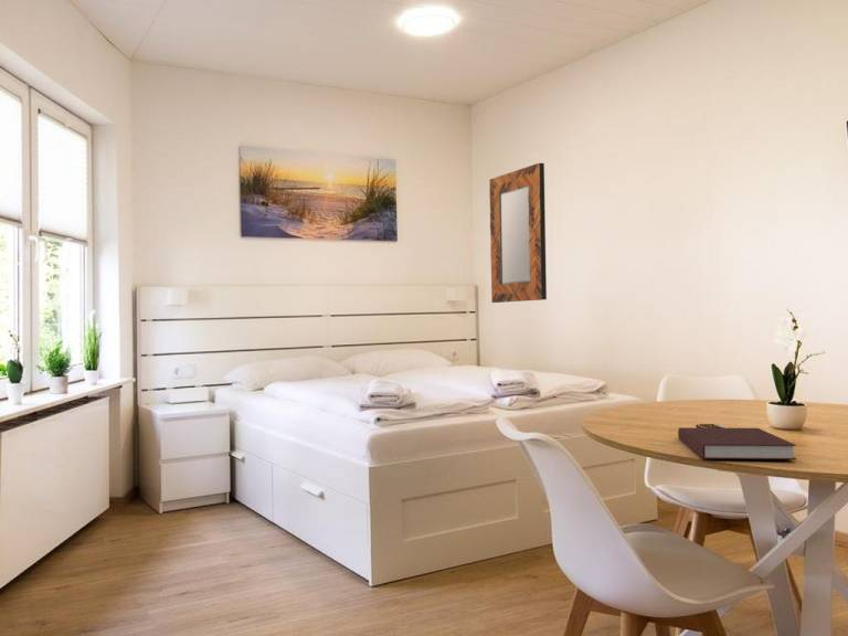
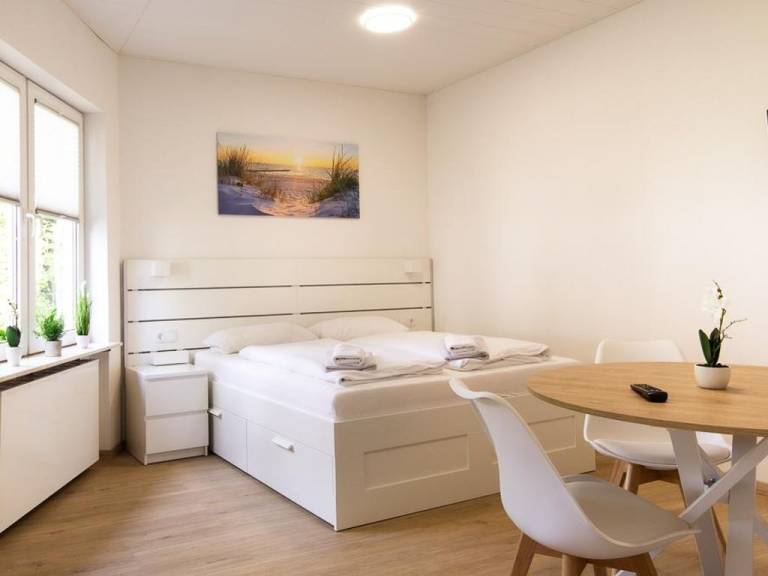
- home mirror [488,162,548,304]
- notebook [677,426,797,460]
